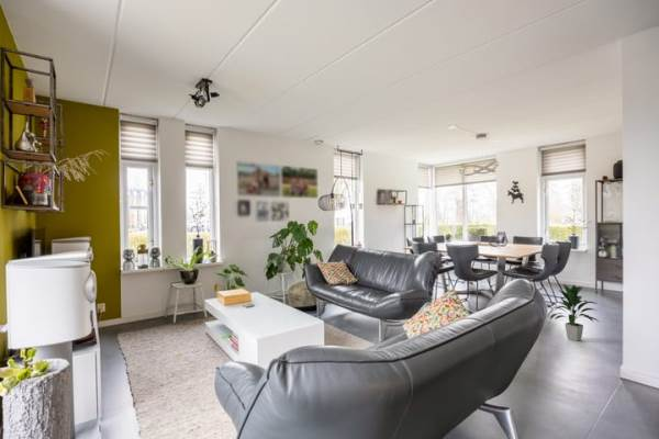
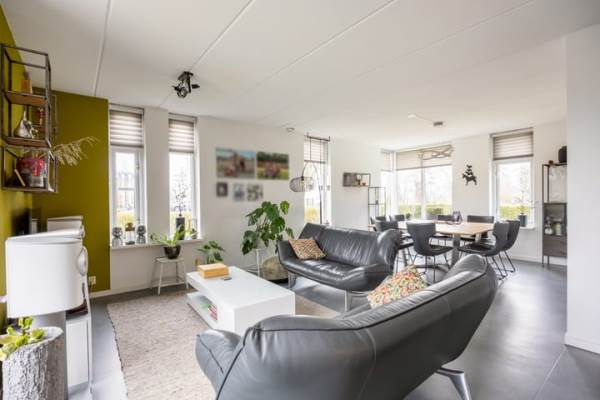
- indoor plant [549,283,602,342]
